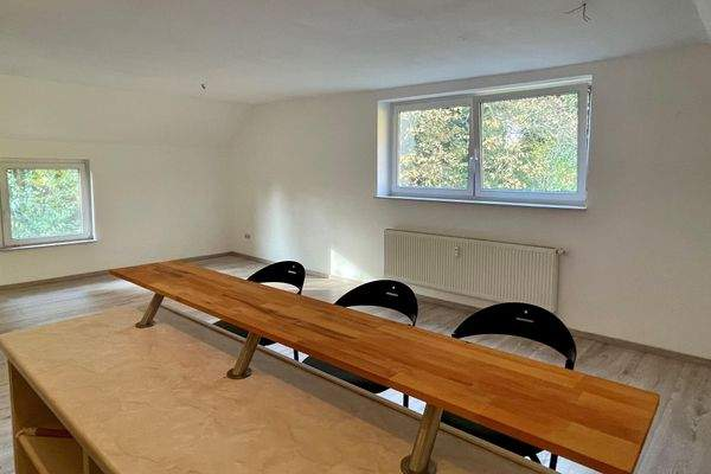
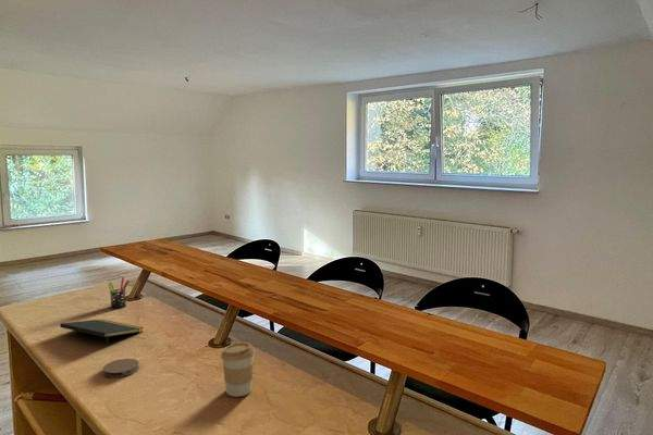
+ coaster [102,358,140,378]
+ notepad [59,318,145,348]
+ coffee cup [220,341,256,398]
+ pen holder [107,276,131,310]
